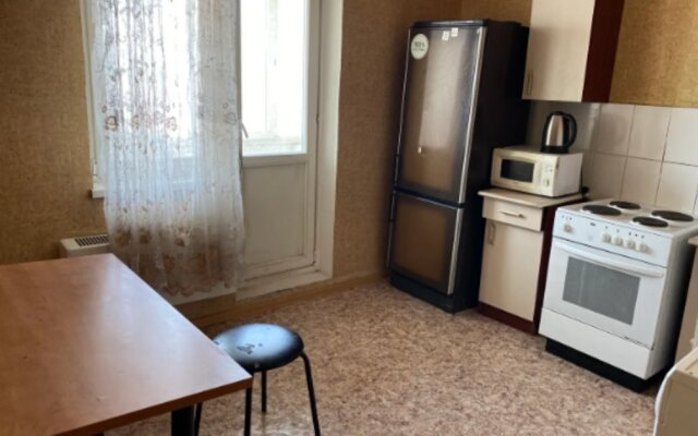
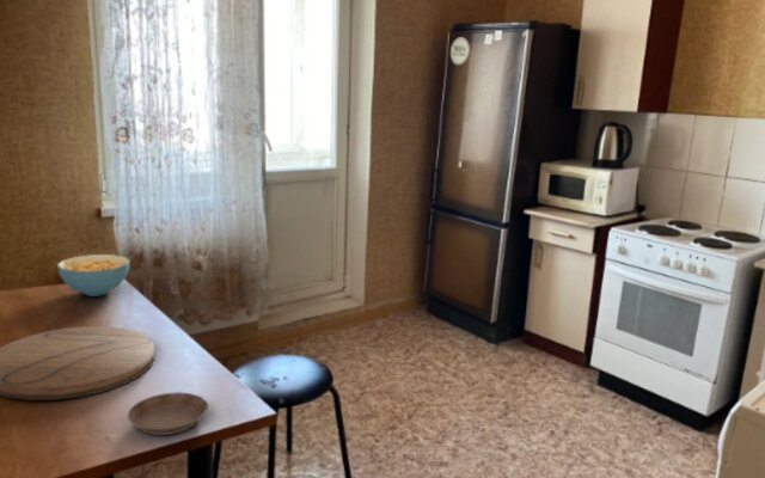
+ saucer [127,391,209,436]
+ cereal bowl [56,253,131,298]
+ cutting board [0,325,155,402]
